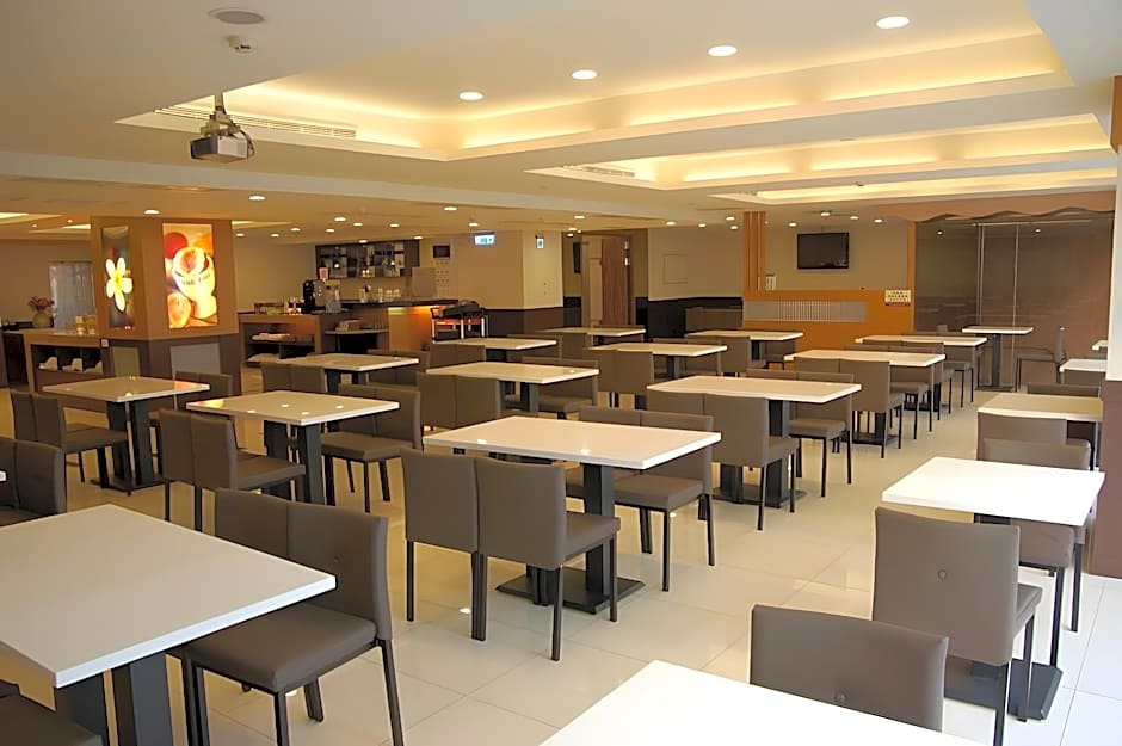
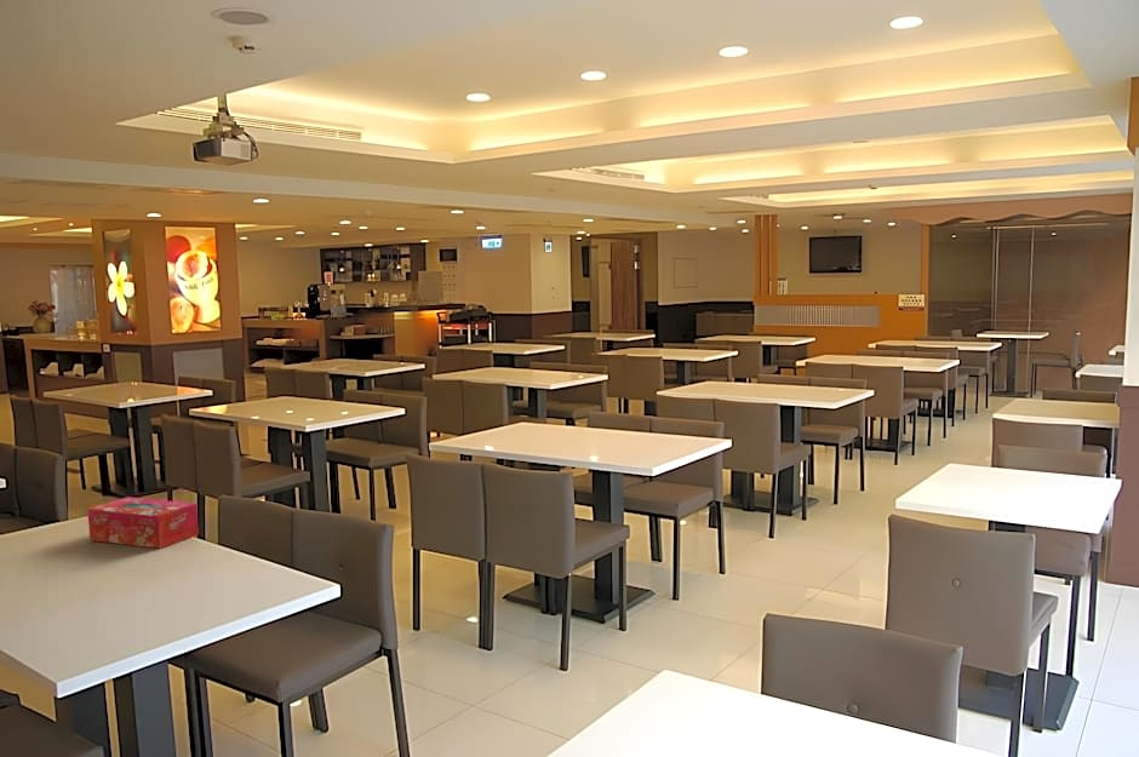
+ tissue box [86,495,200,550]
